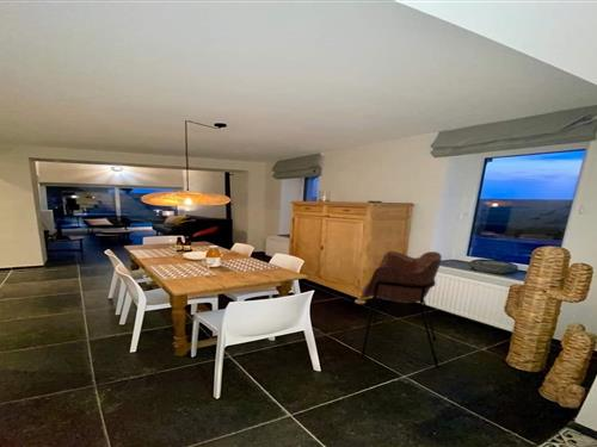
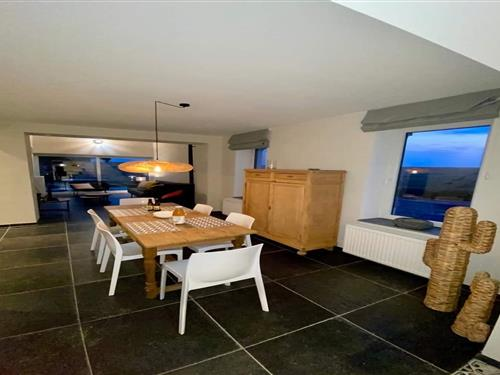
- armchair [361,250,443,370]
